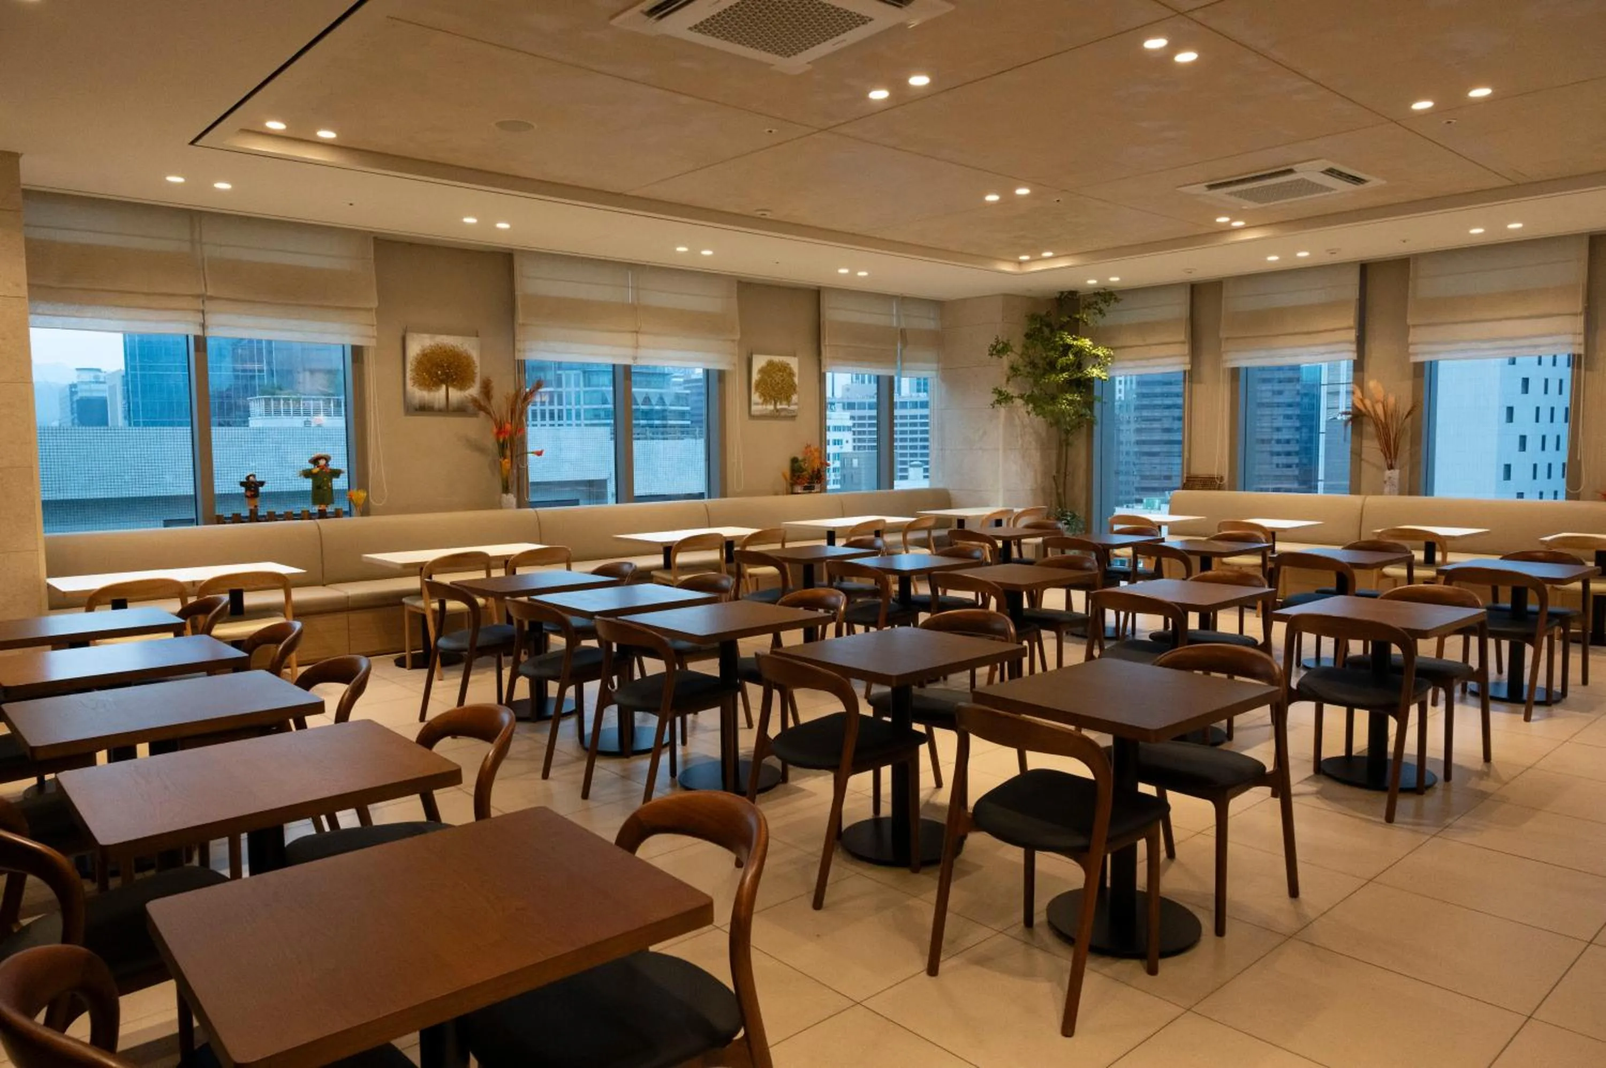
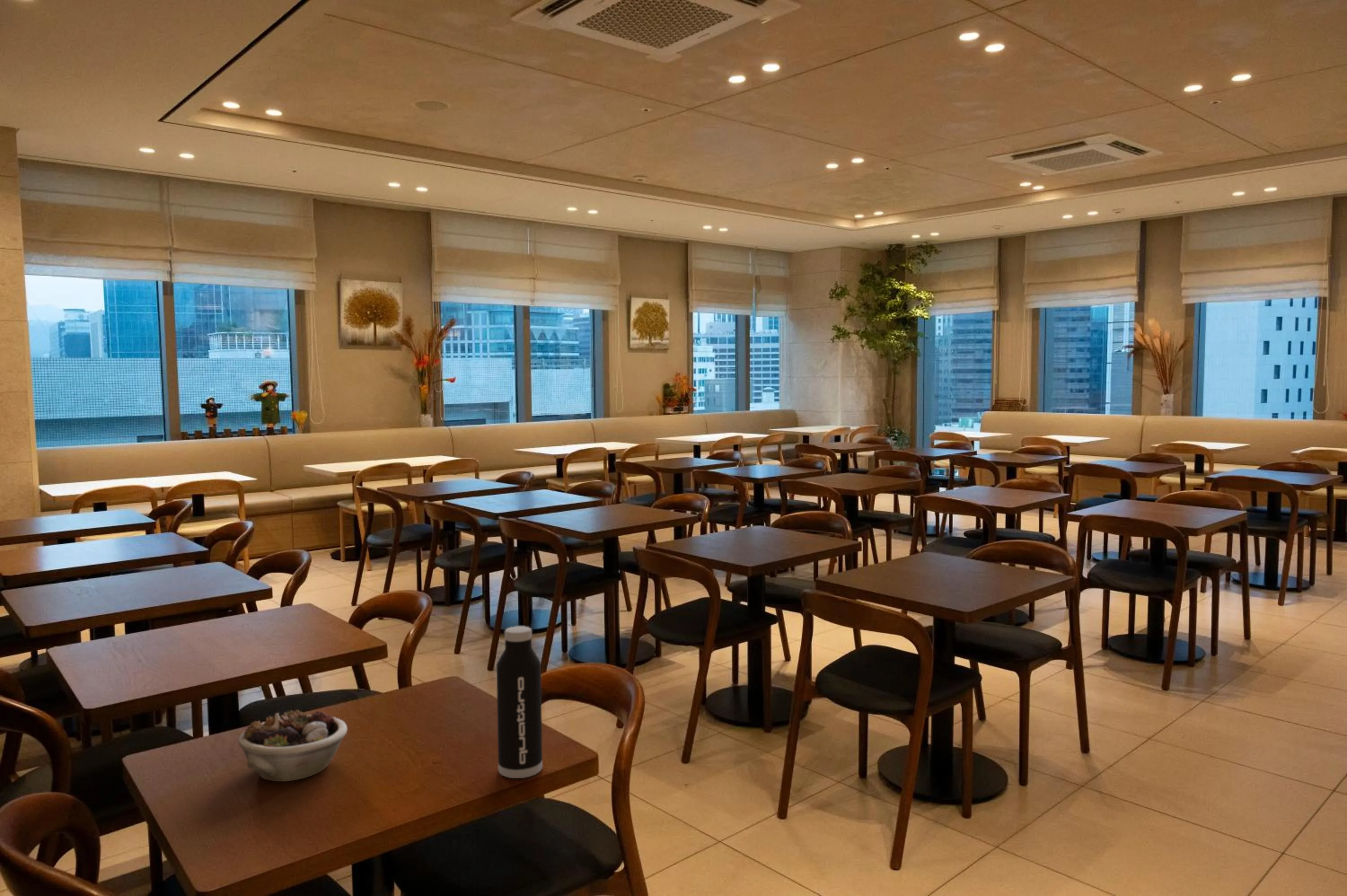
+ succulent planter [238,709,348,782]
+ water bottle [496,626,543,779]
